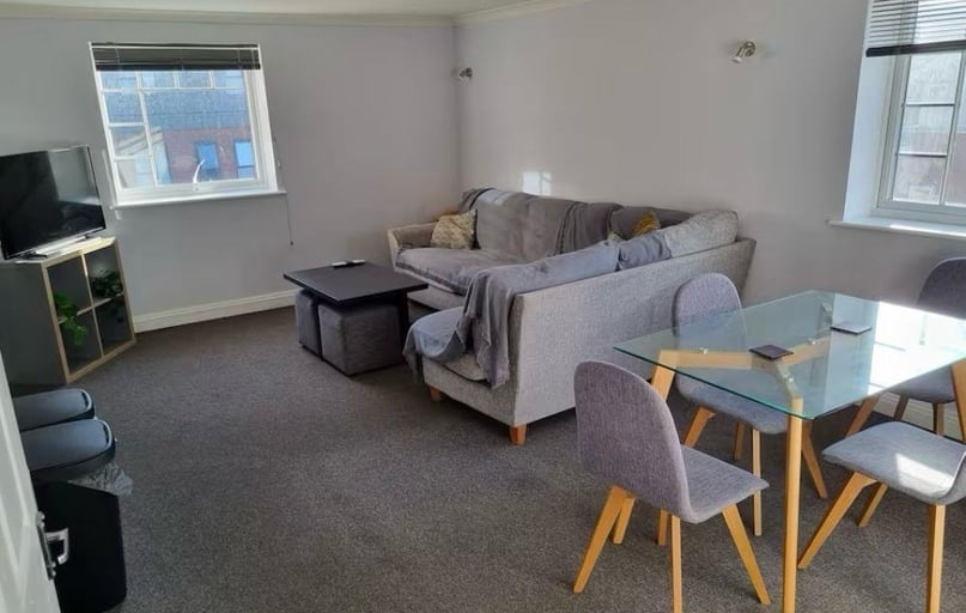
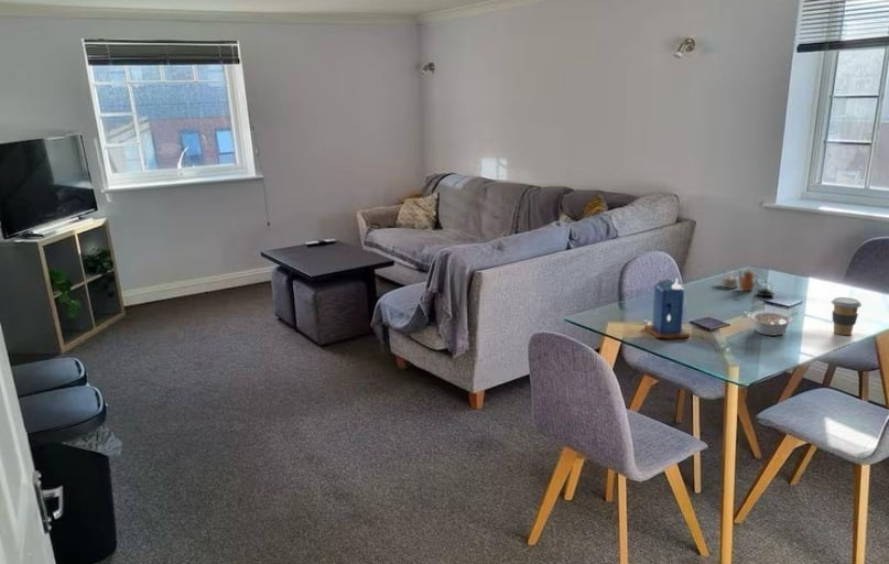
+ coffee cup [831,296,863,336]
+ candle [643,276,691,339]
+ teapot [720,268,776,297]
+ legume [749,311,800,336]
